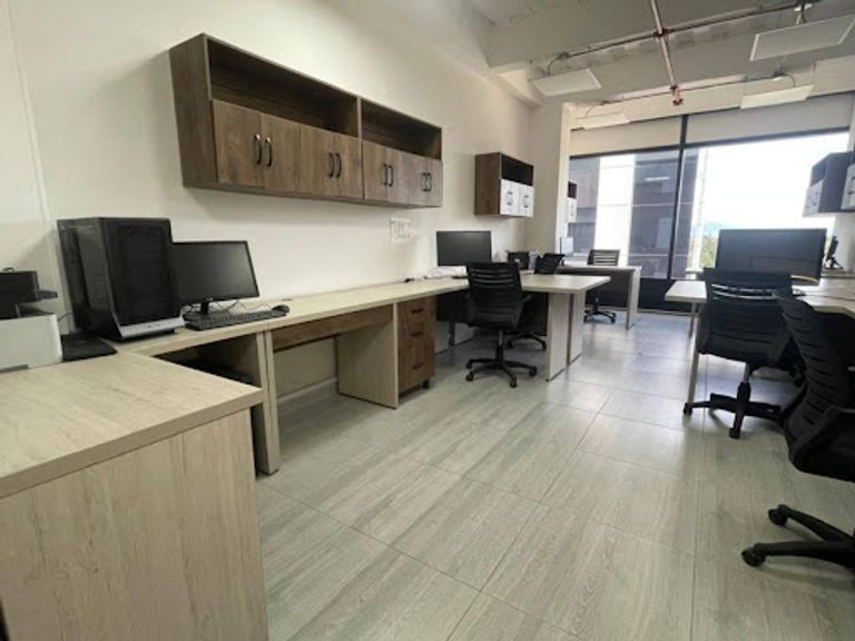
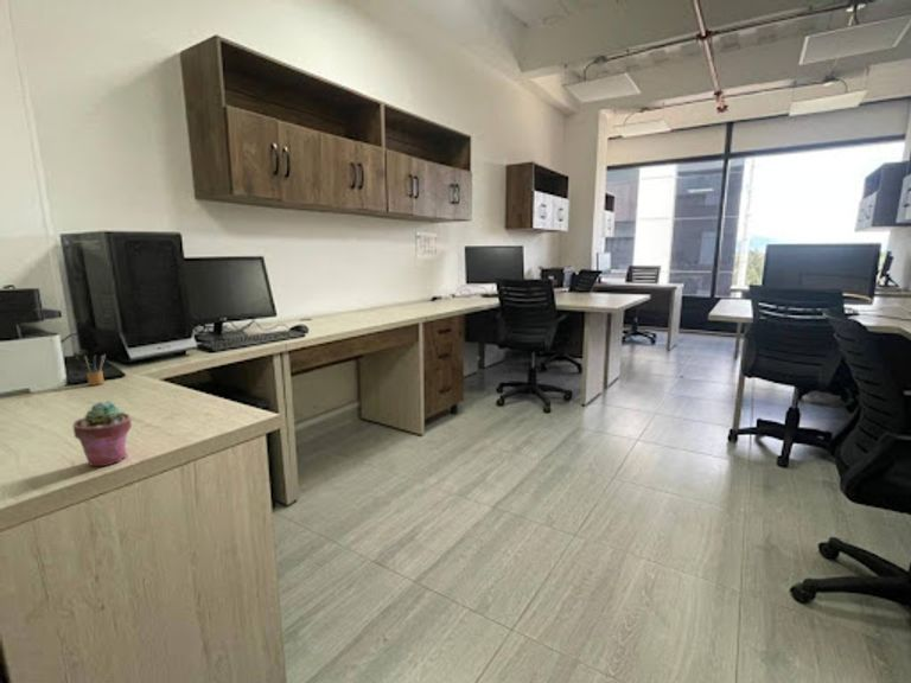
+ pencil box [75,352,107,387]
+ potted succulent [72,400,133,468]
